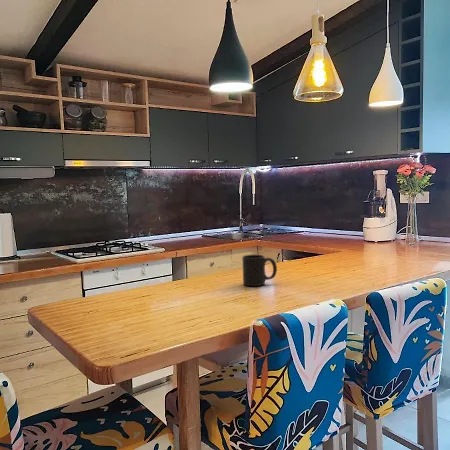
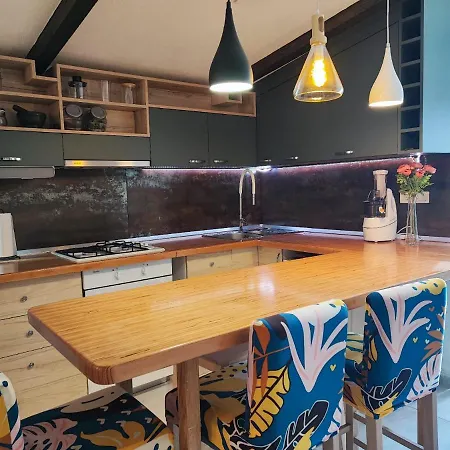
- mug [241,254,278,287]
